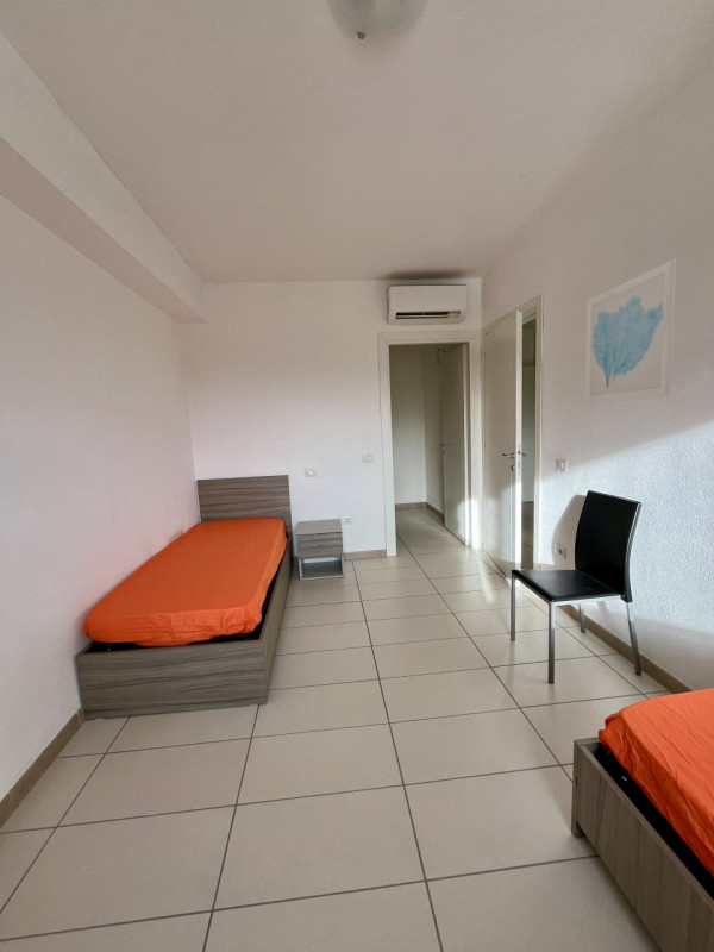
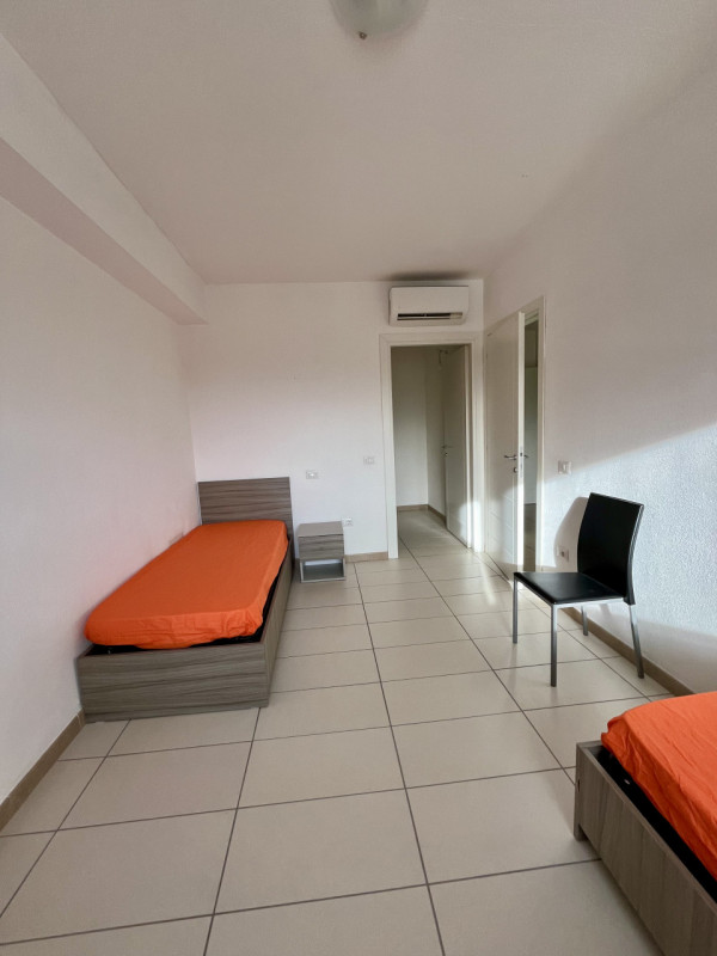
- wall art [584,258,677,406]
